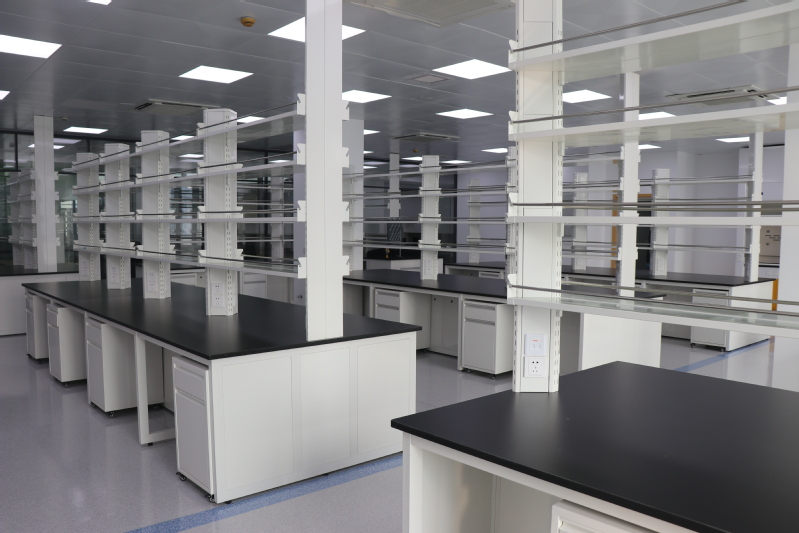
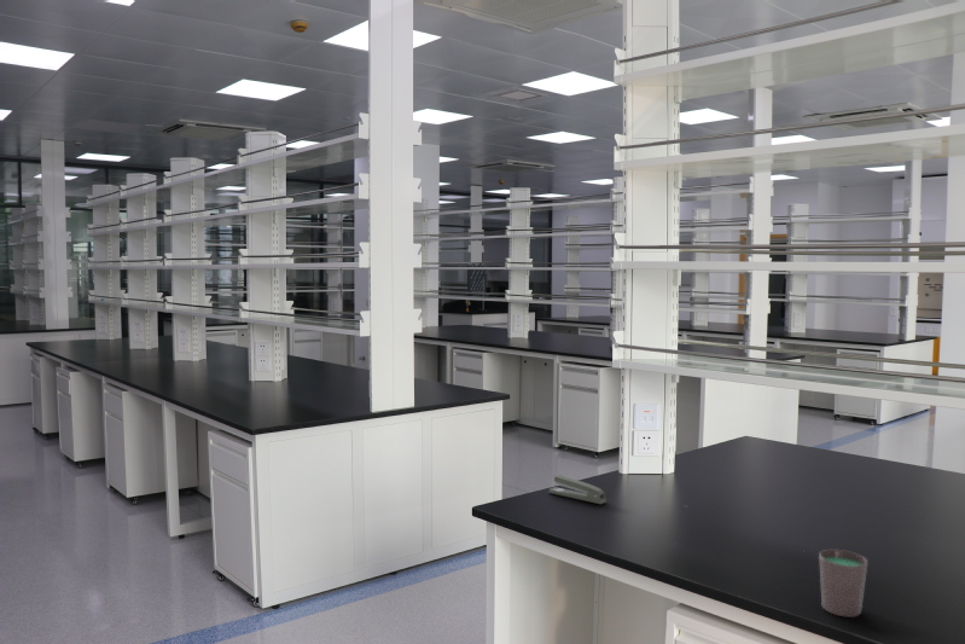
+ stapler [547,474,608,505]
+ cup [818,549,868,619]
